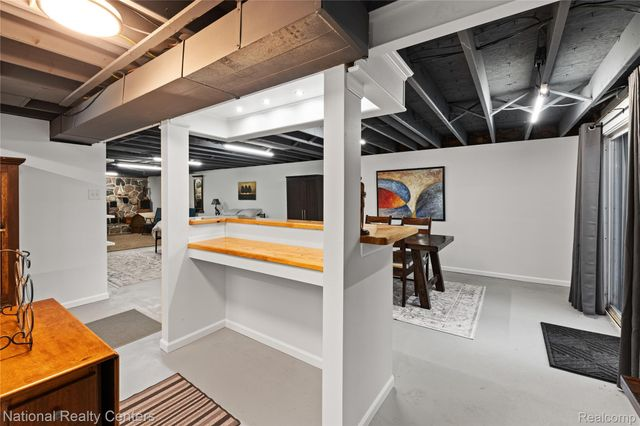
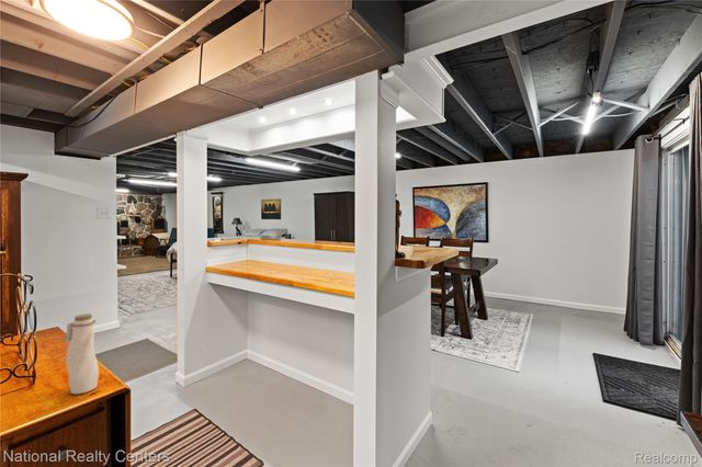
+ water bottle [64,312,100,395]
